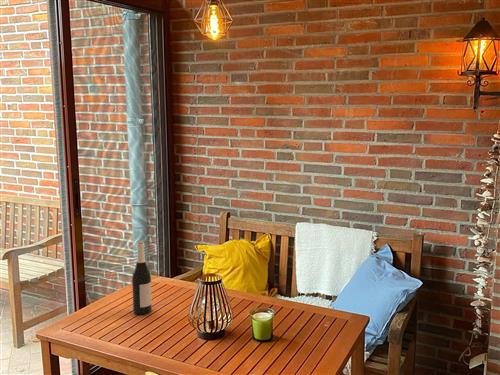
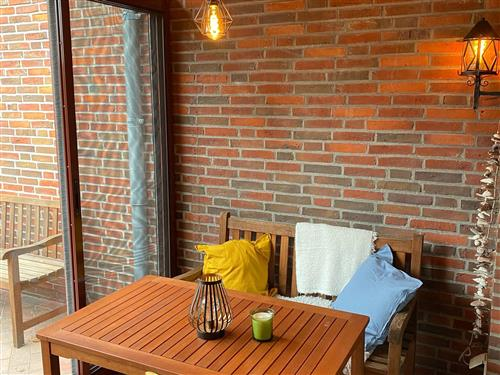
- wine bottle [131,240,153,315]
